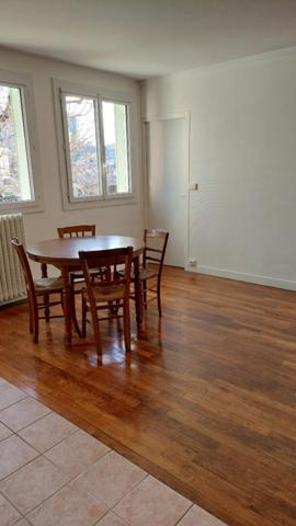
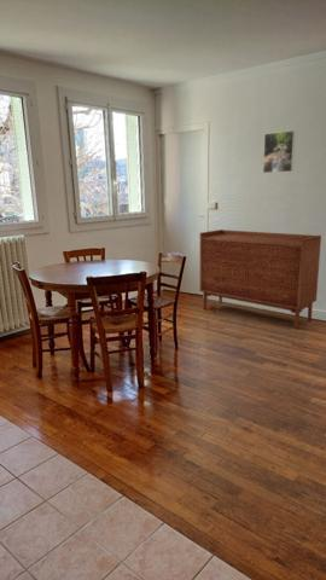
+ sideboard [199,228,322,331]
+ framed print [262,129,296,174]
